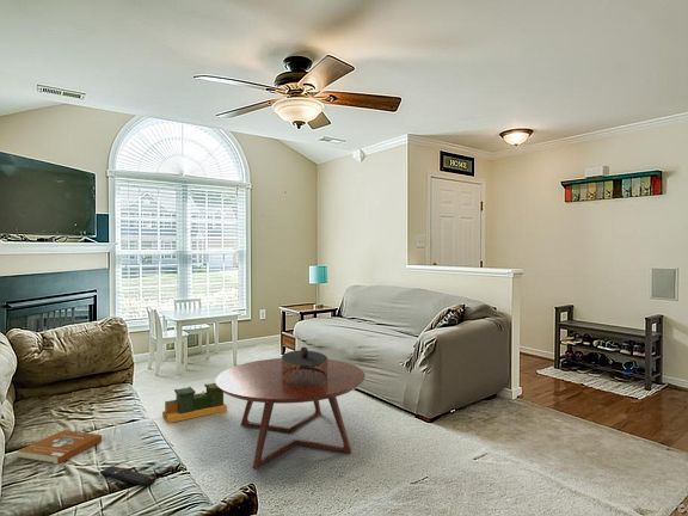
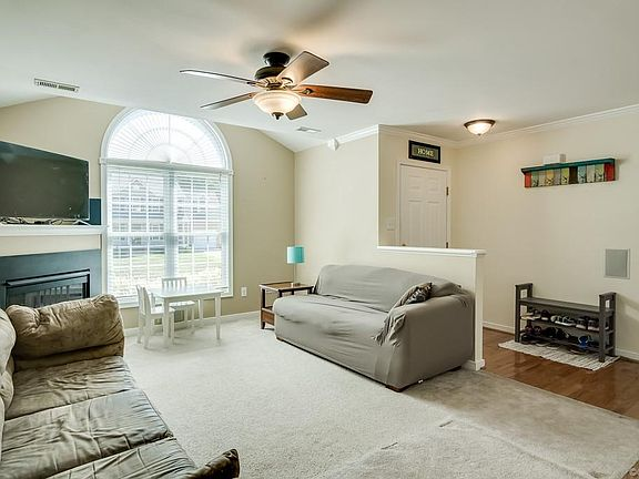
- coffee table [281,346,328,383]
- remote control [99,465,158,487]
- coffee table [214,357,367,471]
- book [17,429,103,465]
- toy train [161,382,228,424]
